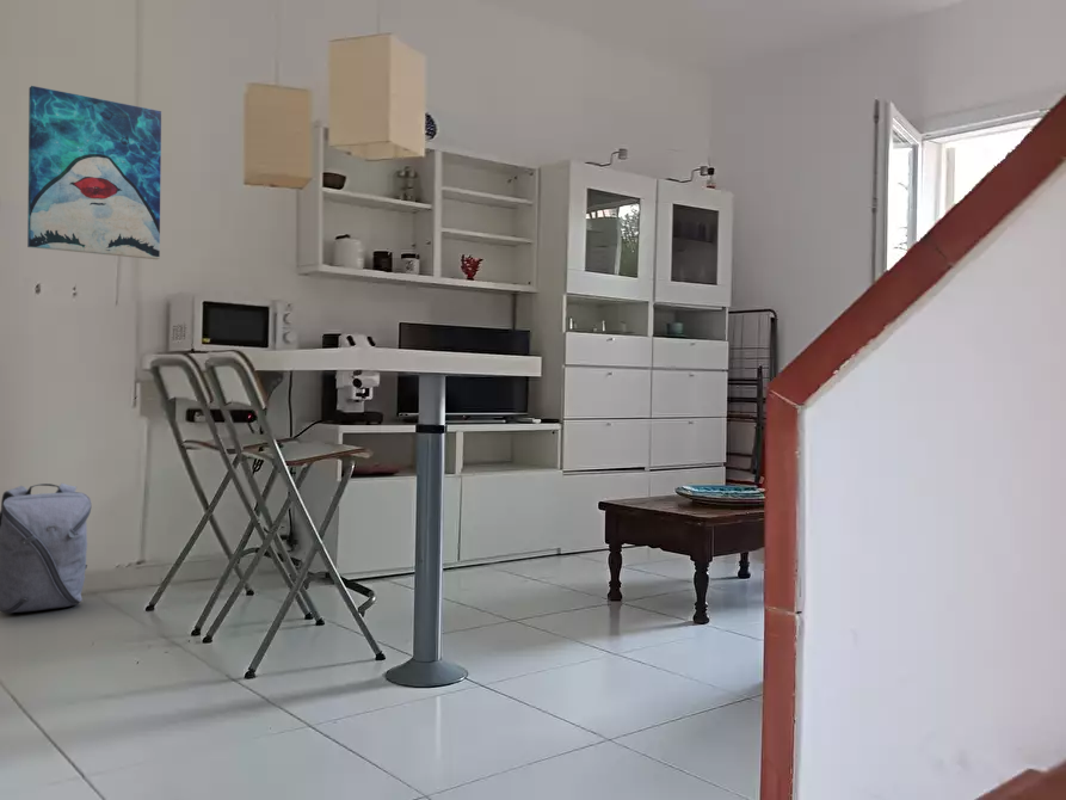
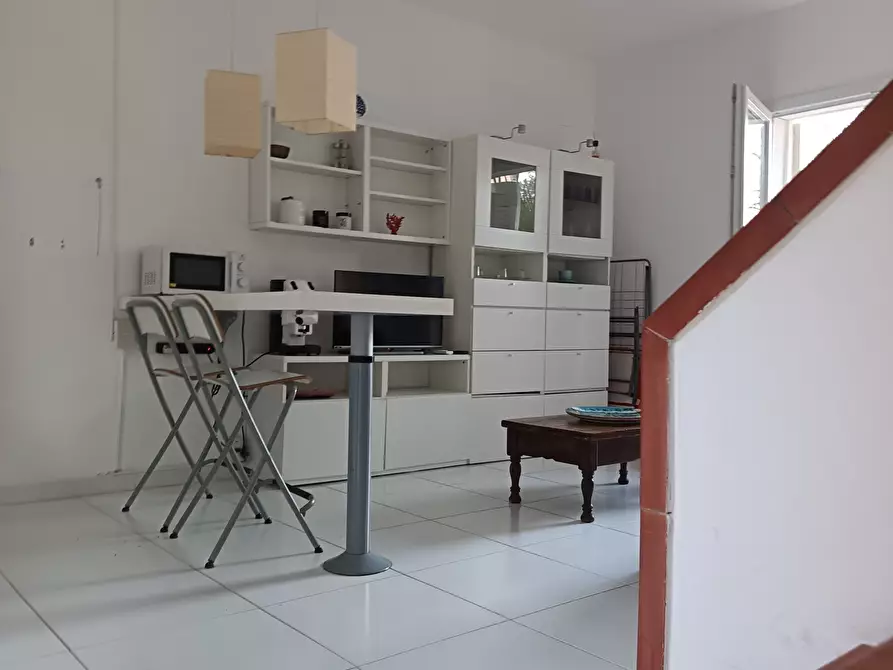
- wall art [26,85,162,260]
- backpack [0,482,93,614]
